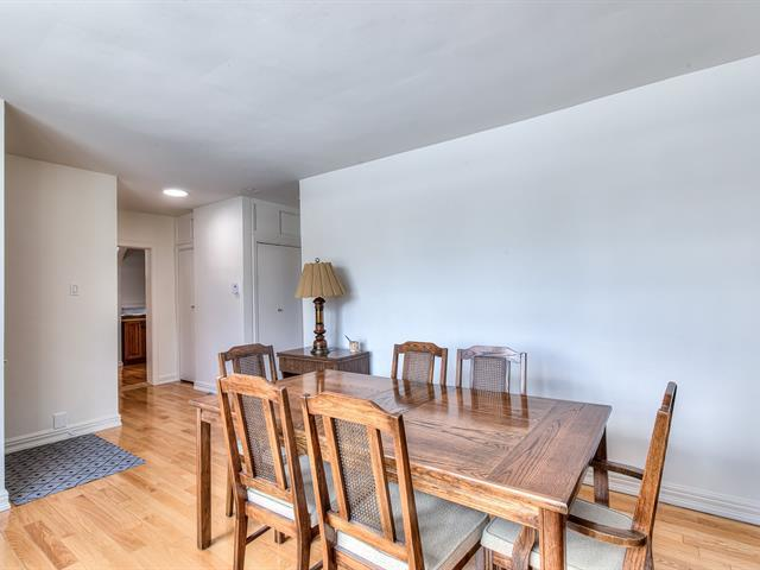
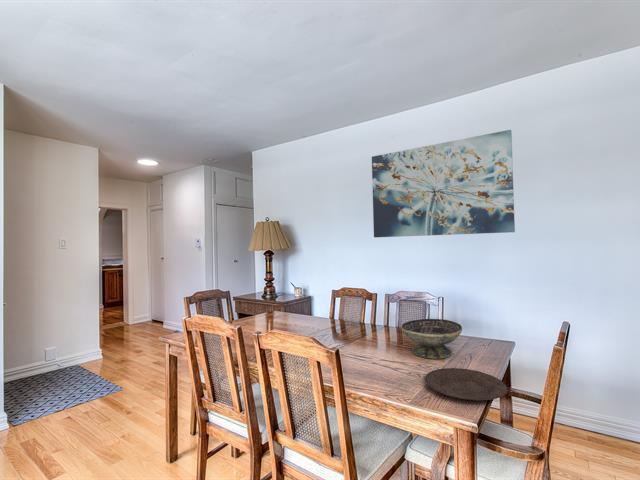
+ plate [424,367,508,401]
+ wall art [371,129,516,238]
+ decorative bowl [400,318,463,360]
